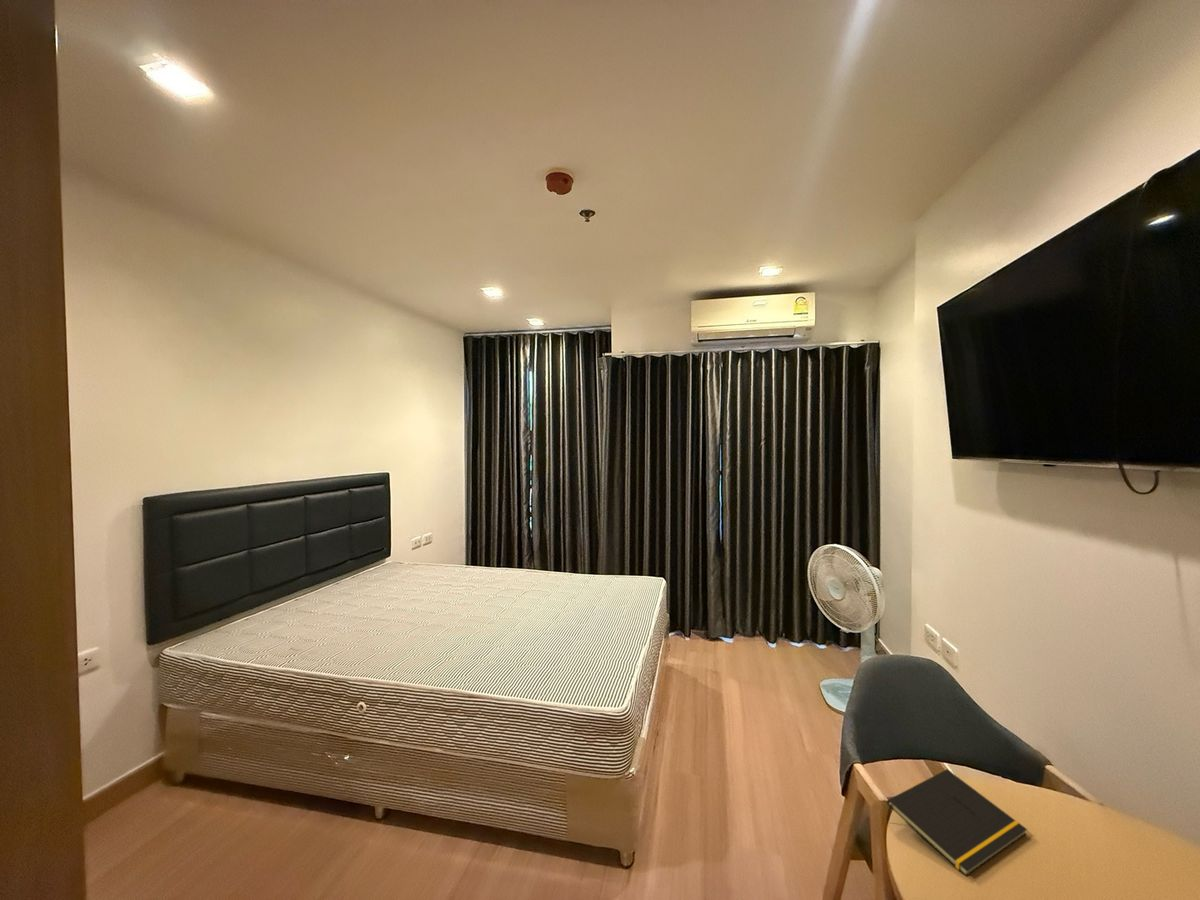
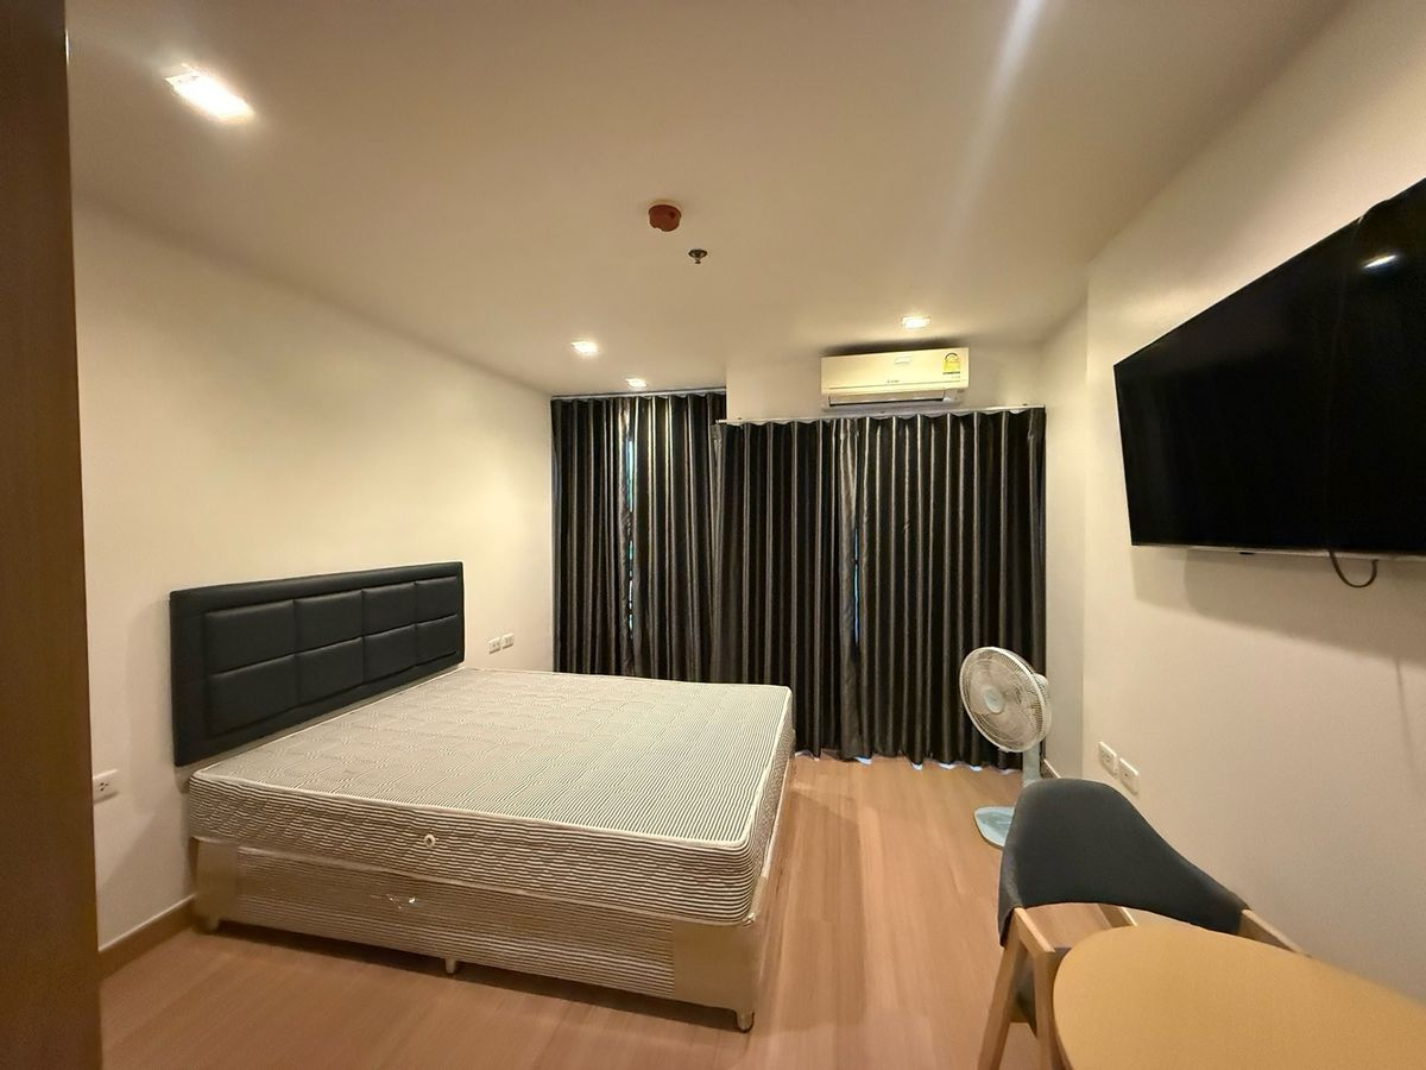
- notepad [885,768,1028,877]
